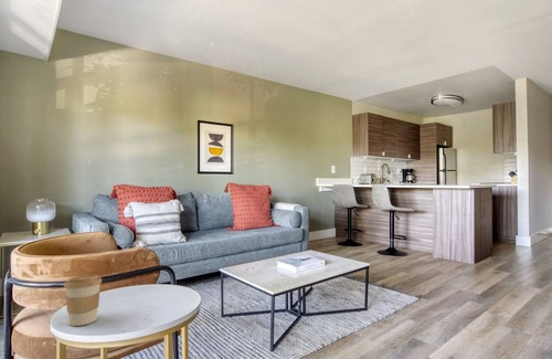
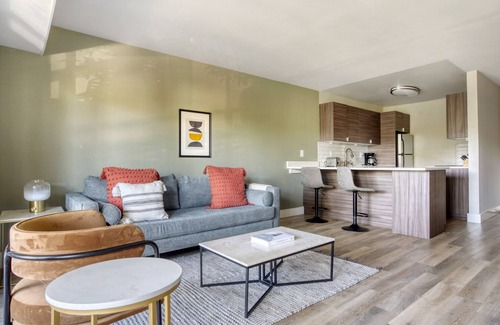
- coffee cup [63,274,103,327]
